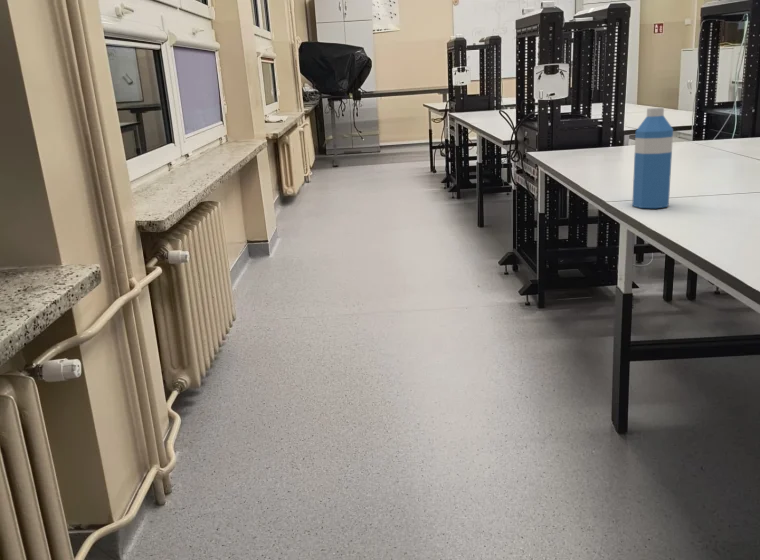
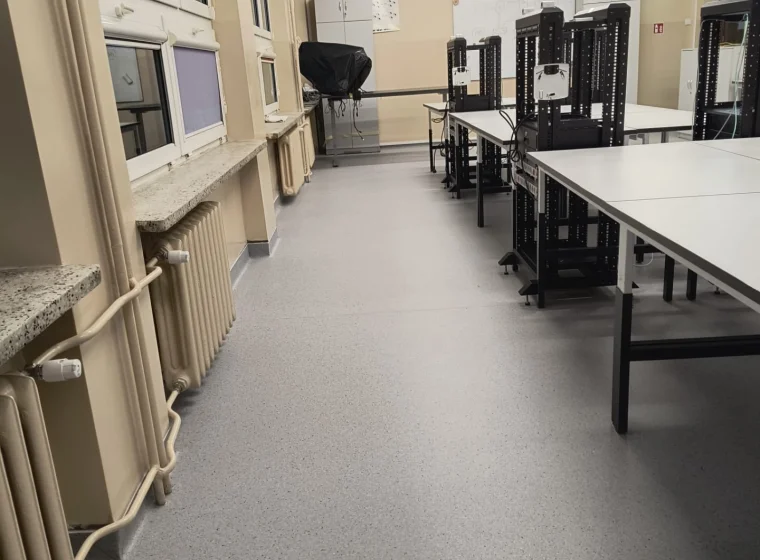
- water bottle [631,107,674,209]
